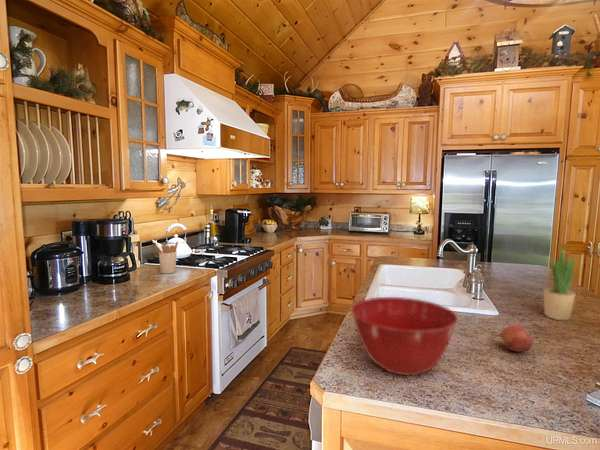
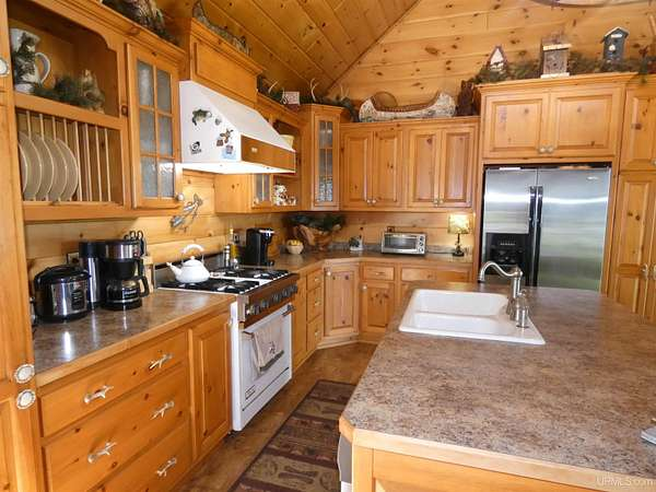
- mixing bowl [350,296,459,376]
- utensil holder [155,241,179,275]
- potted plant [542,244,579,322]
- fruit [499,324,534,353]
